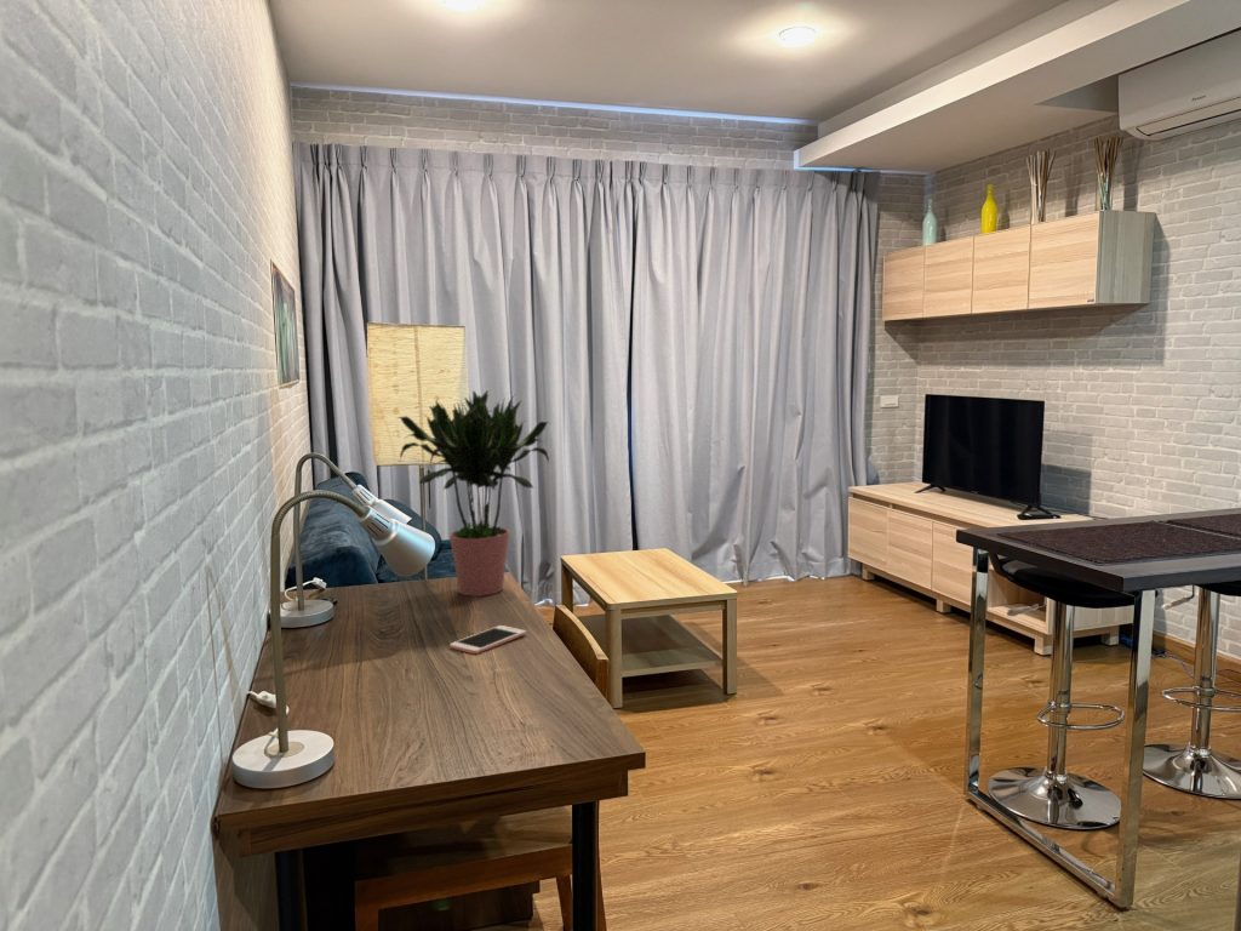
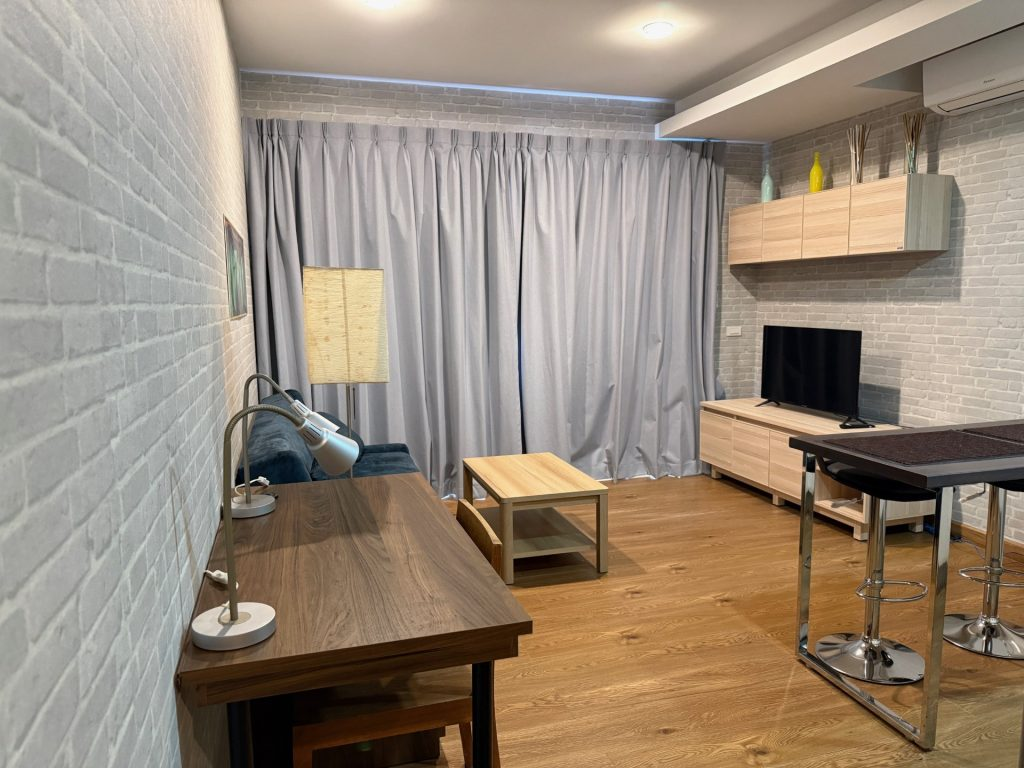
- cell phone [448,624,527,655]
- potted plant [396,389,553,598]
